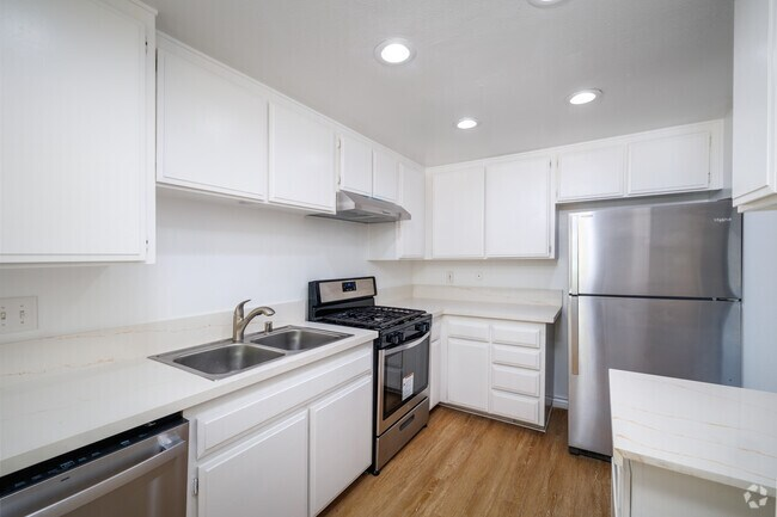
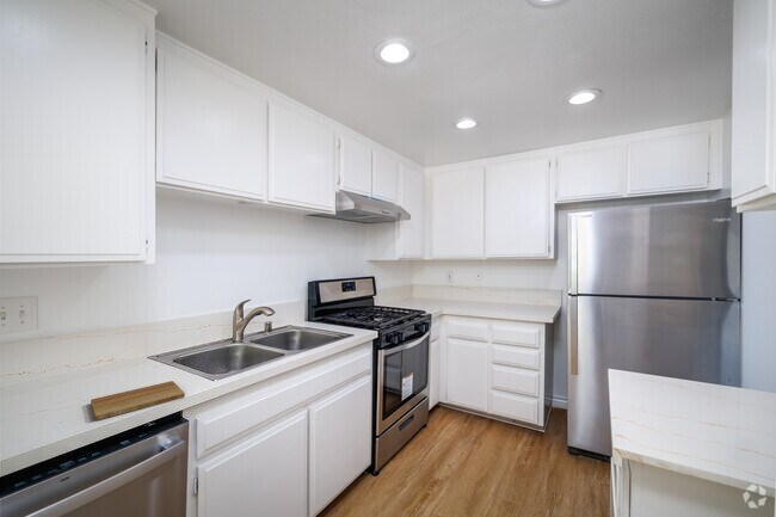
+ cutting board [90,380,186,421]
